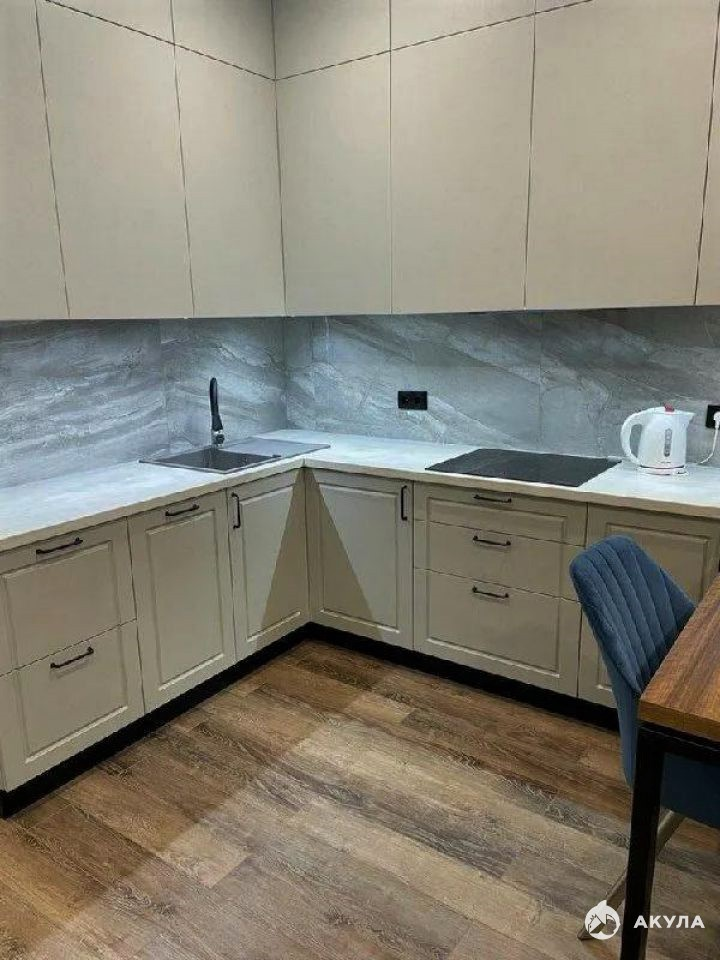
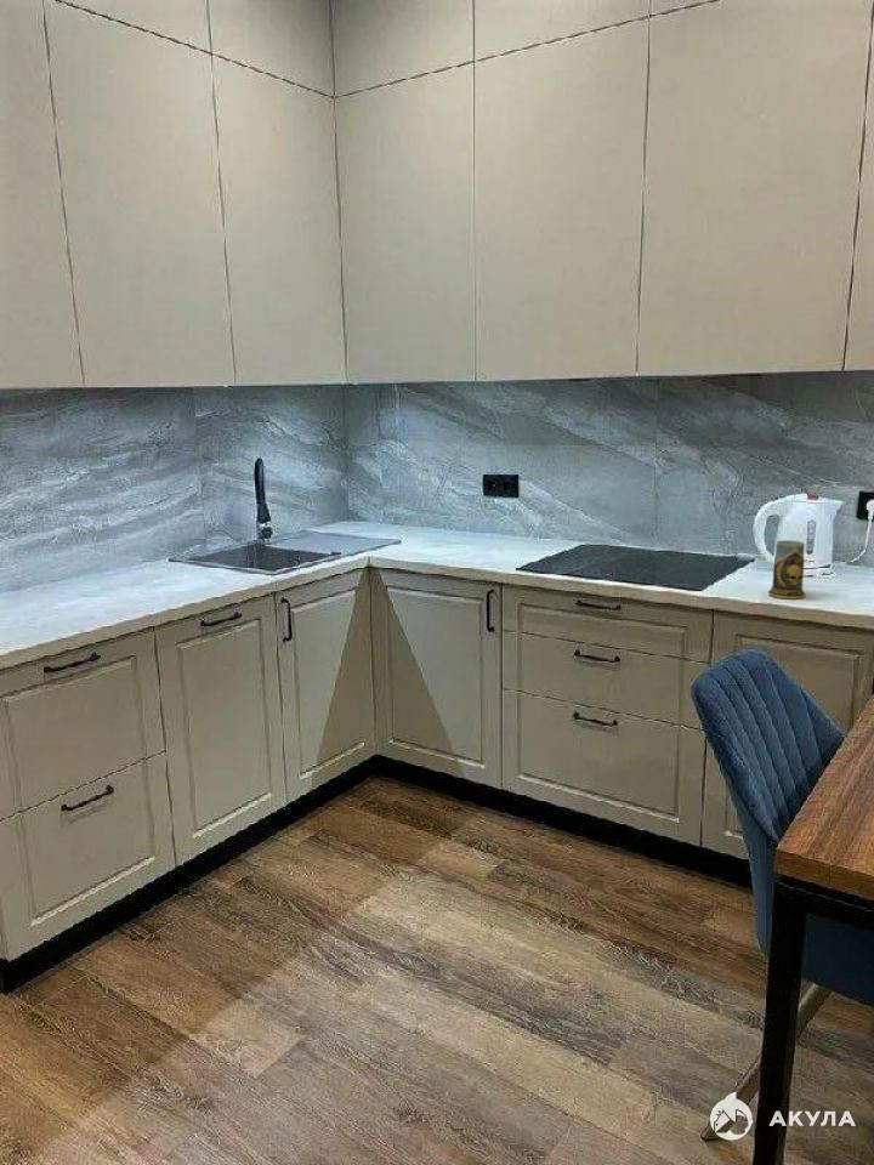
+ mug [767,539,806,601]
